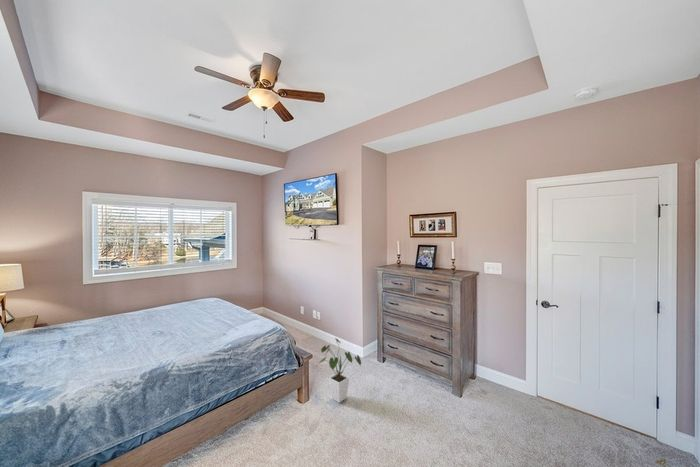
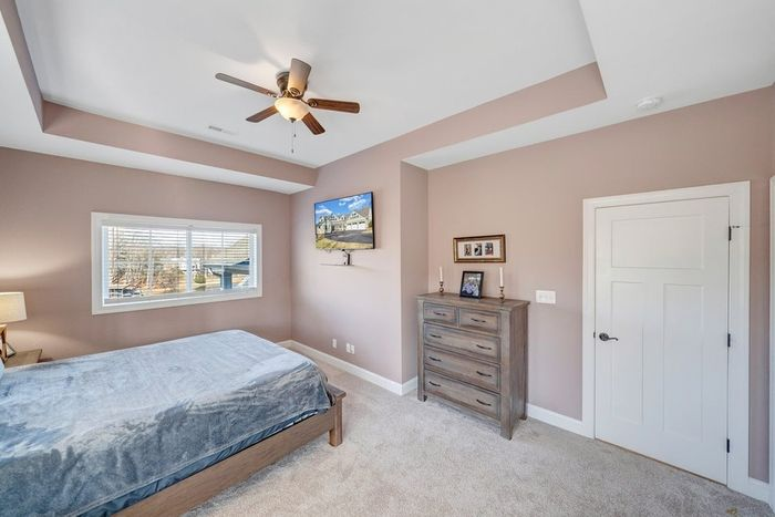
- house plant [318,337,362,404]
